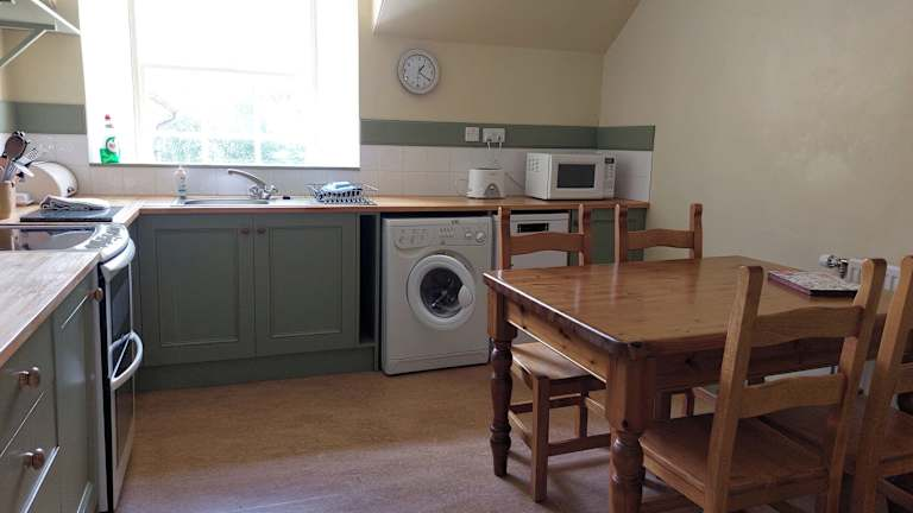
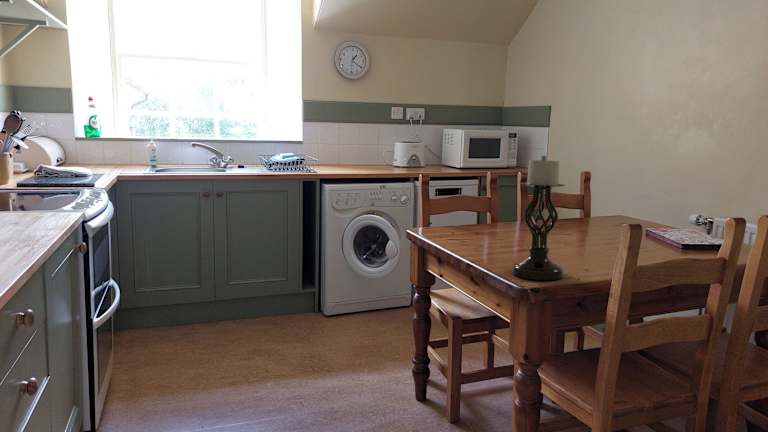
+ candle holder [511,155,566,281]
